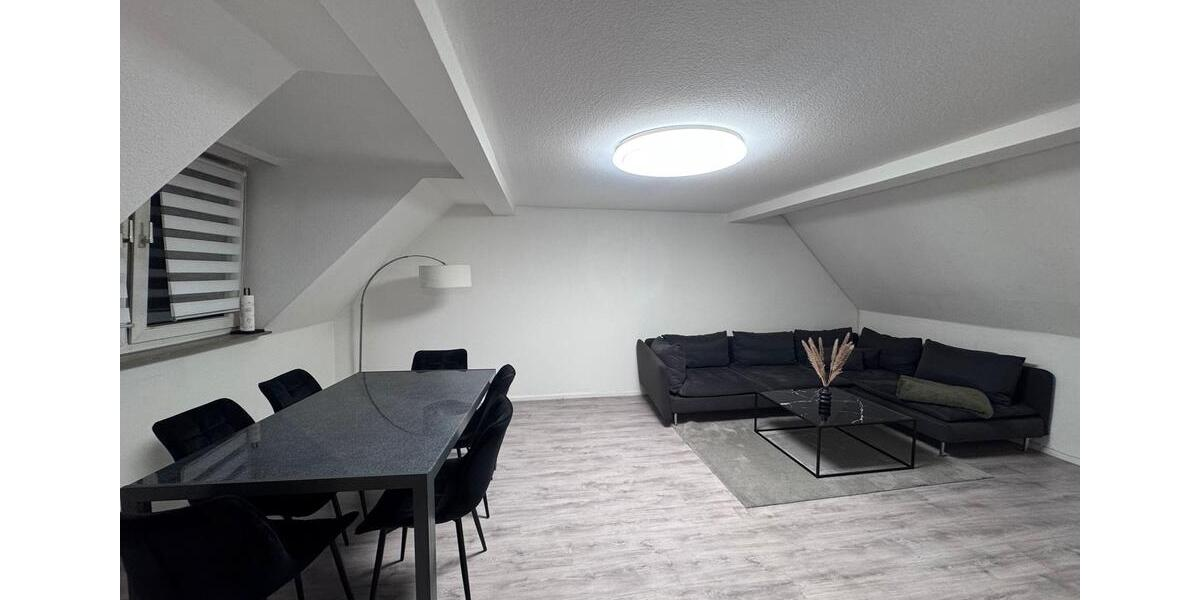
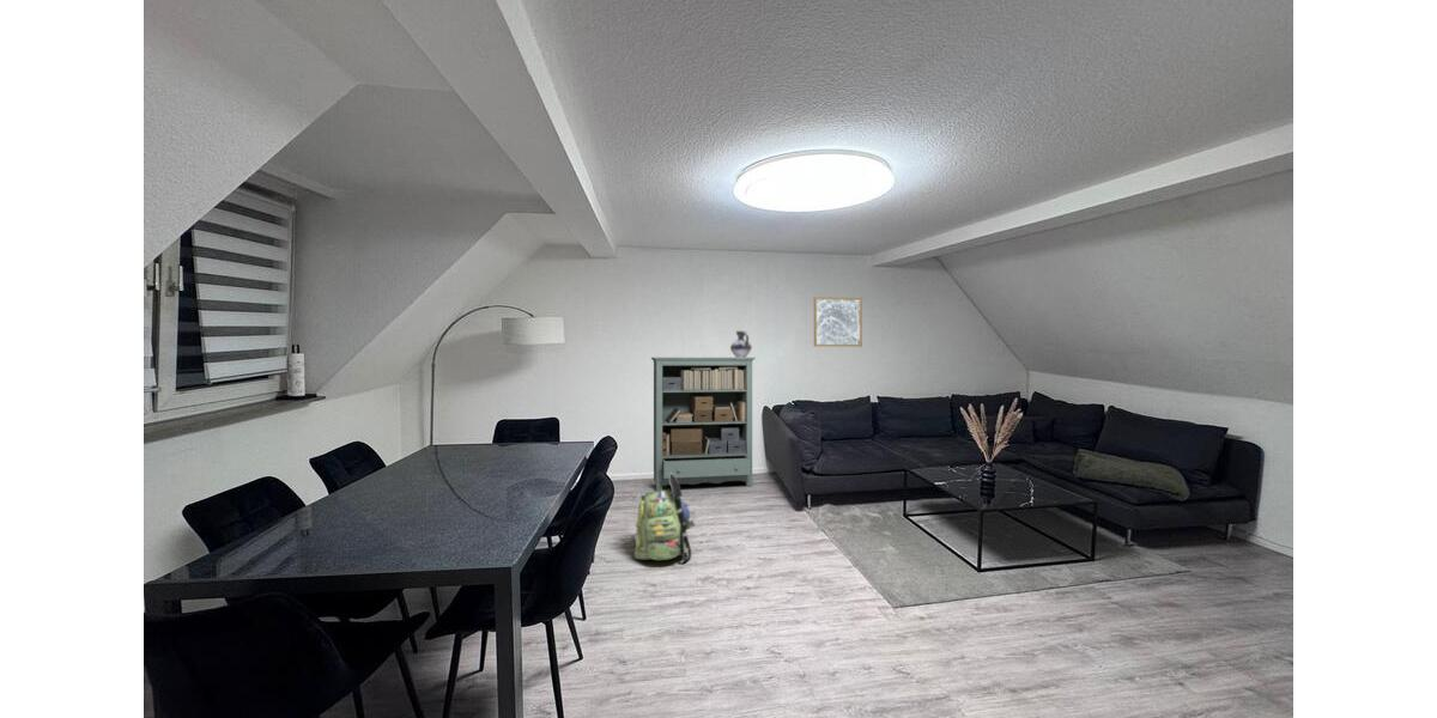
+ bookshelf [650,357,757,491]
+ wall art [813,296,863,348]
+ ceramic jug [729,330,753,358]
+ backpack [633,473,696,561]
